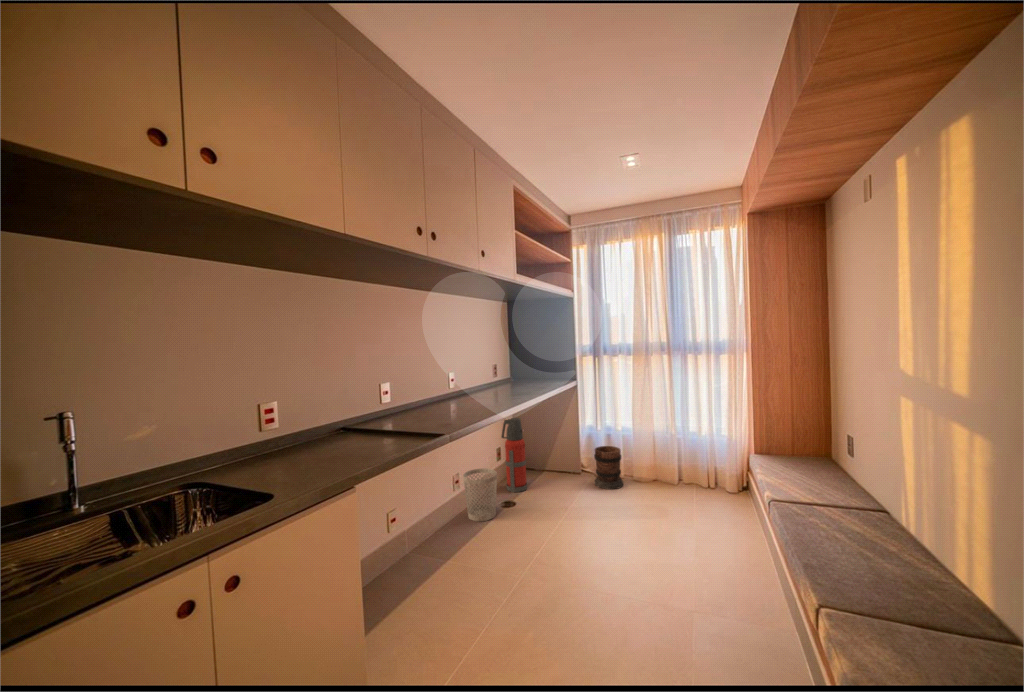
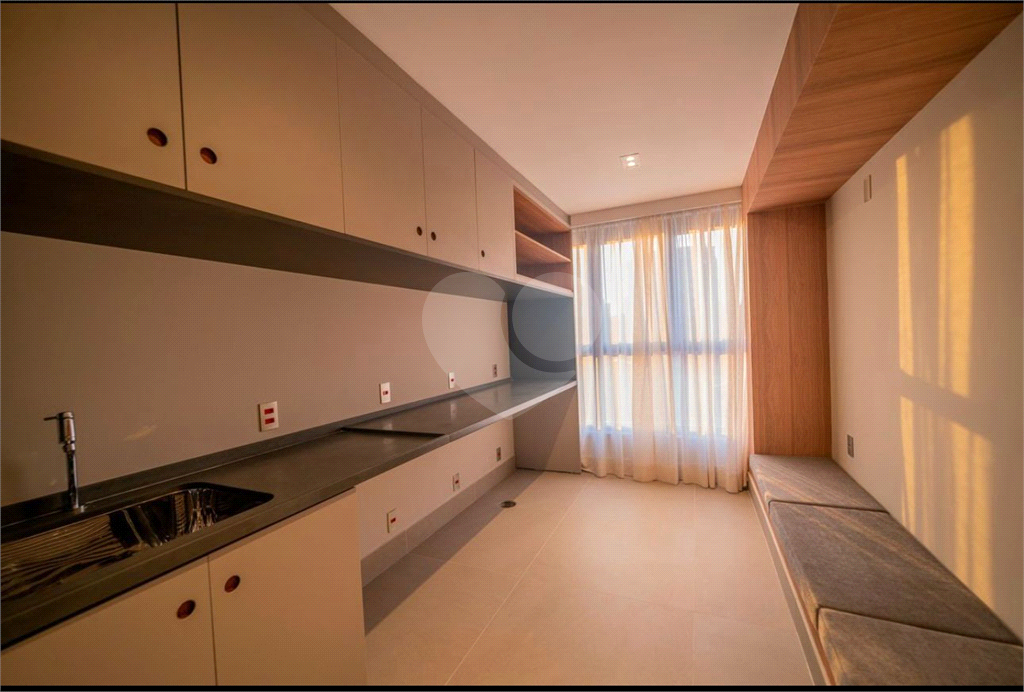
- wastebasket [462,468,498,522]
- wooden barrel [593,445,624,490]
- fire extinguisher [500,417,528,493]
